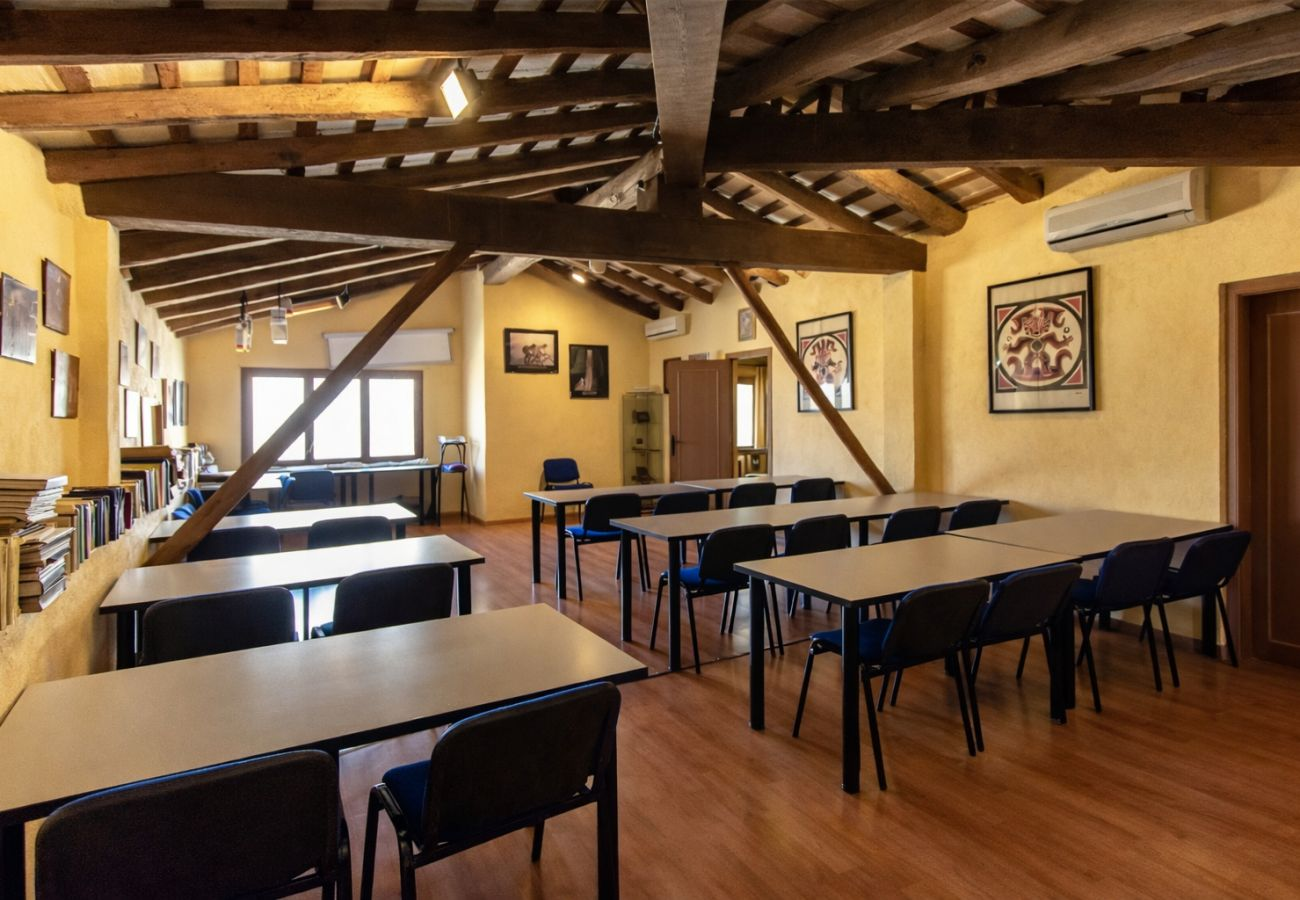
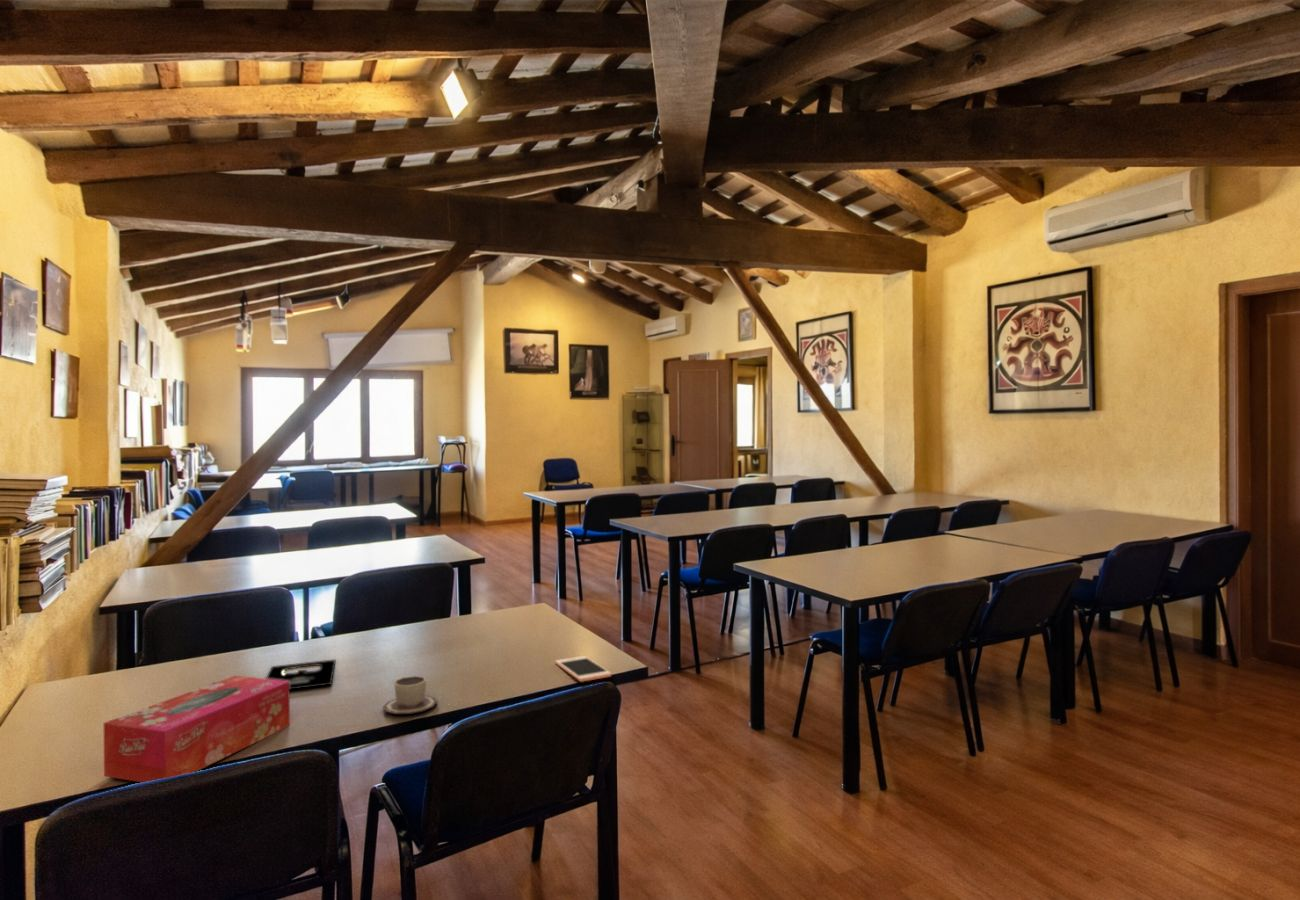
+ cell phone [554,655,612,683]
+ tissue box [103,675,291,783]
+ award [211,658,337,691]
+ cup [382,675,438,715]
